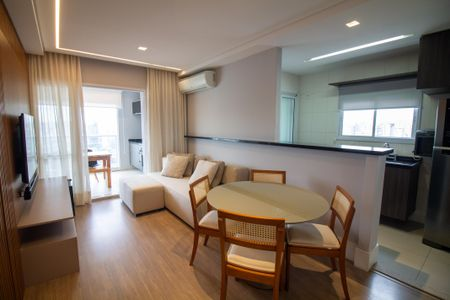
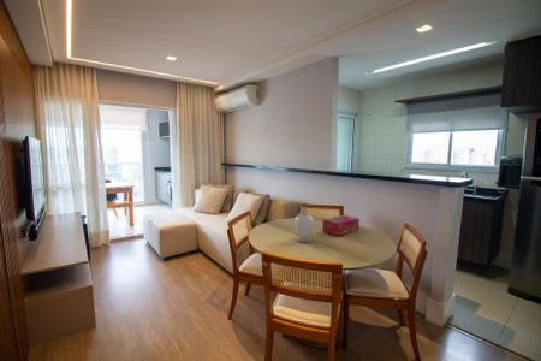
+ tissue box [321,214,361,237]
+ bottle [293,202,315,243]
